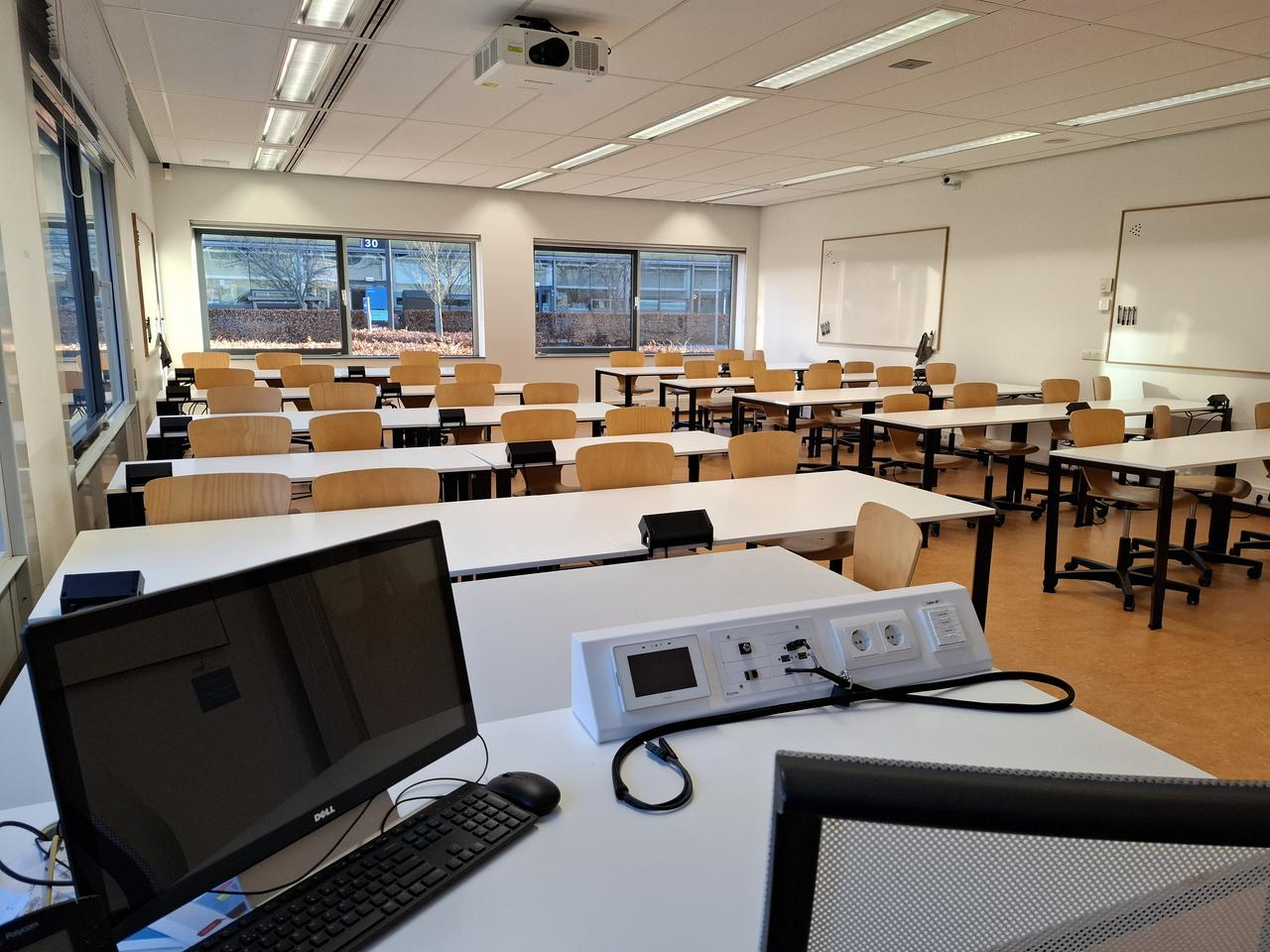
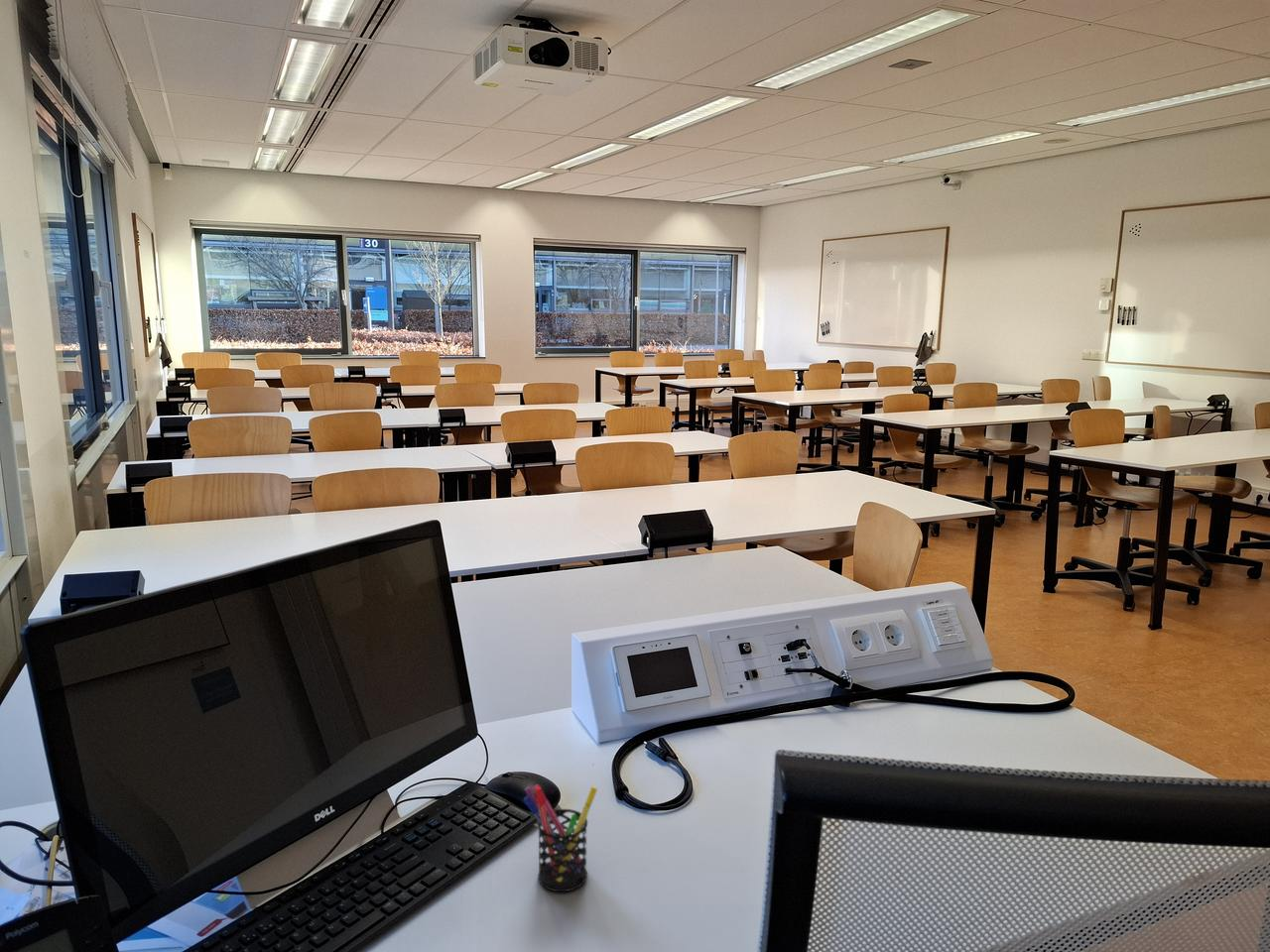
+ pen holder [522,783,598,892]
